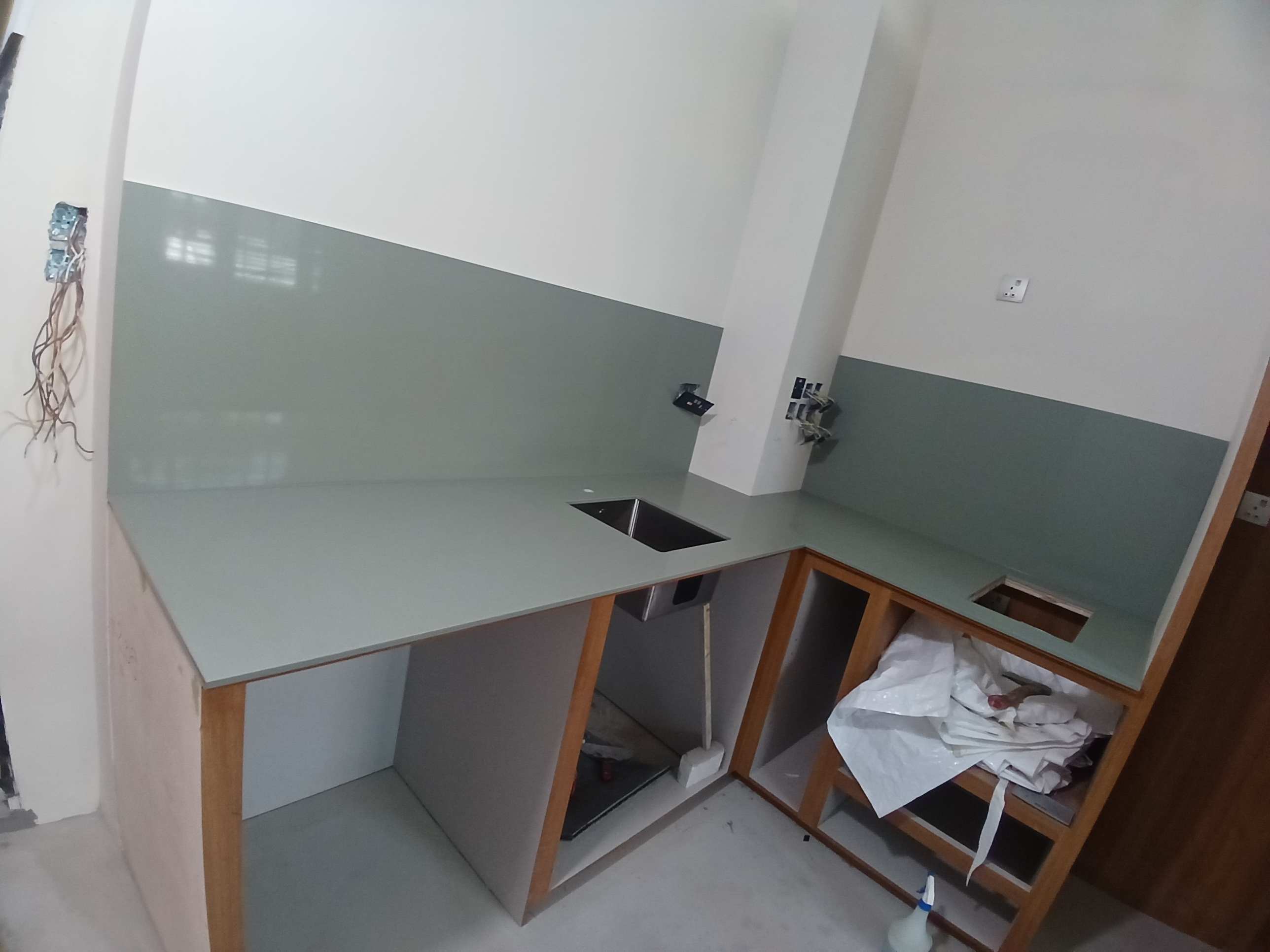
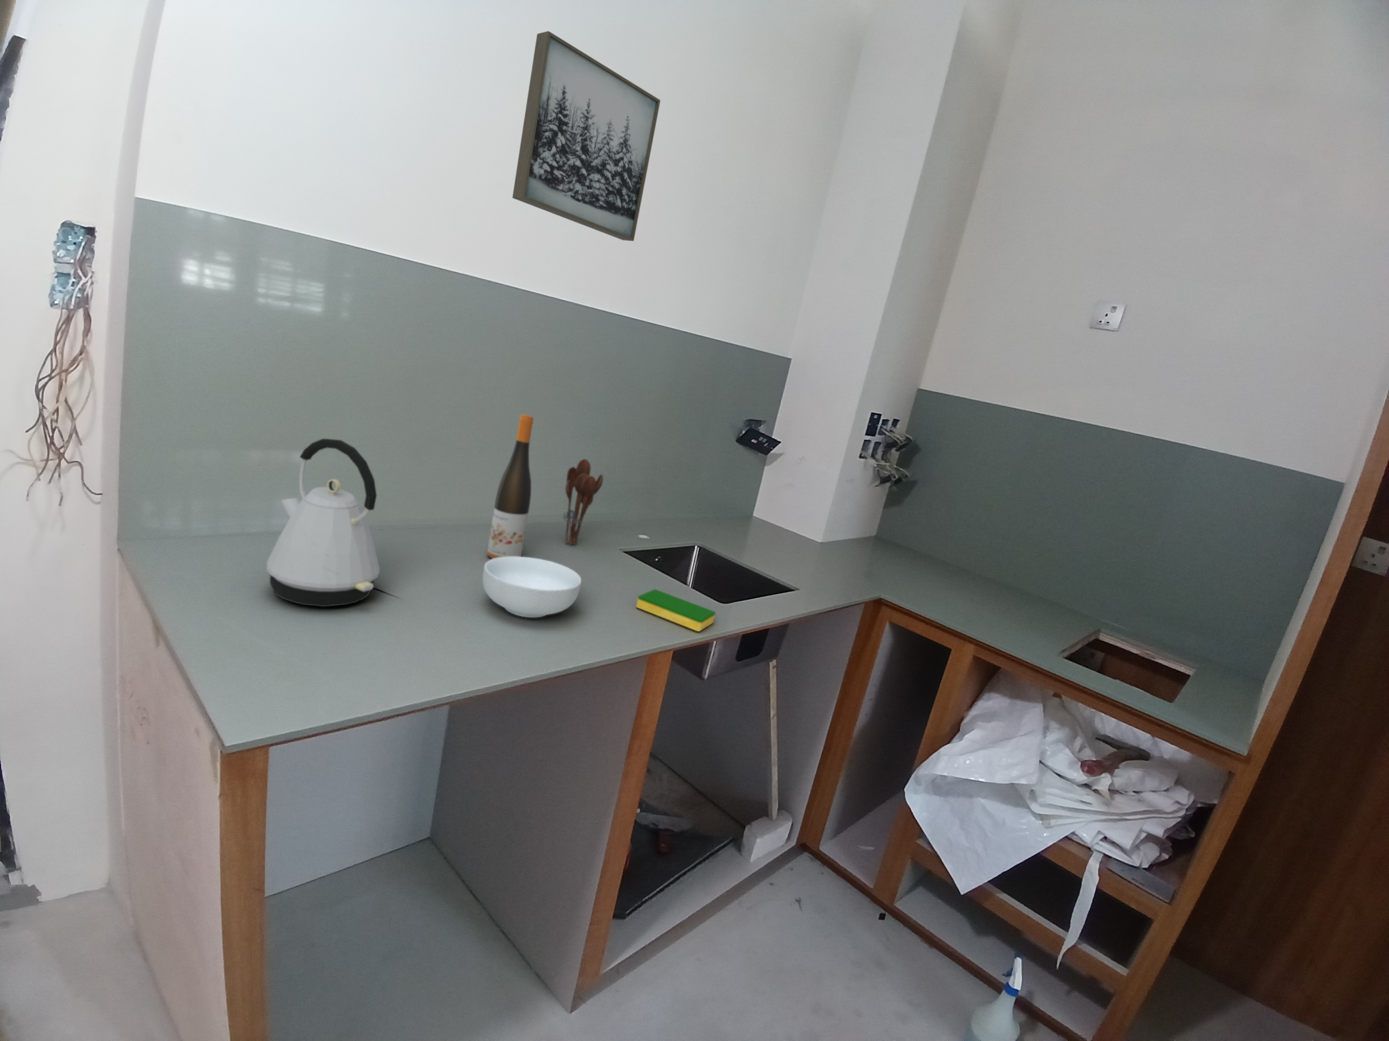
+ kettle [266,438,381,607]
+ utensil holder [562,458,604,547]
+ dish sponge [635,589,716,632]
+ cereal bowl [482,557,582,618]
+ wine bottle [487,413,534,559]
+ wall art [512,31,661,242]
